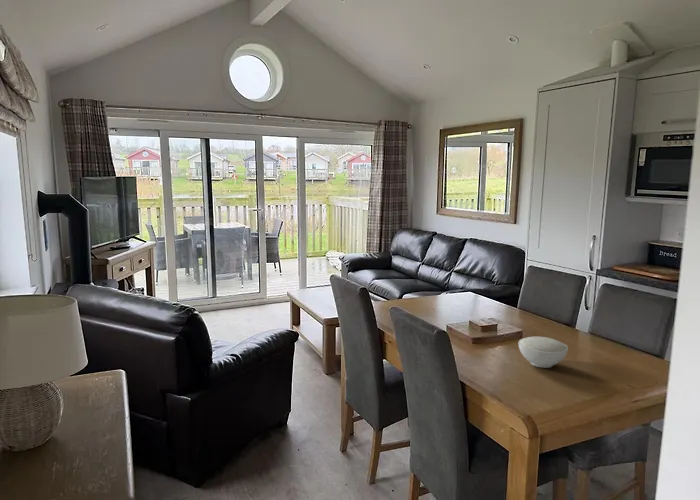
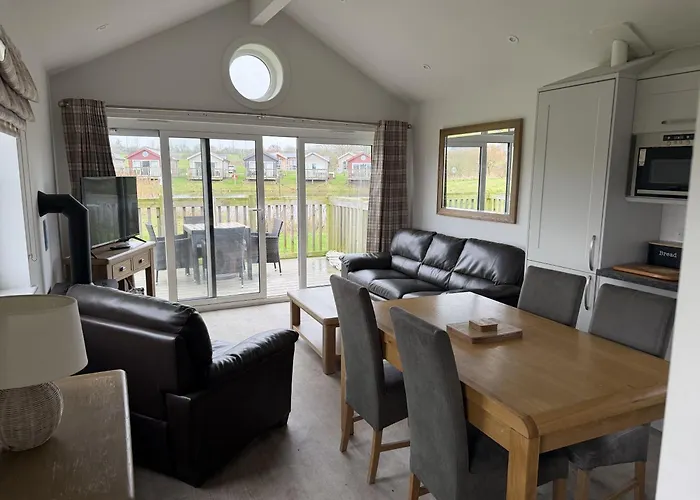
- bowl [518,336,569,369]
